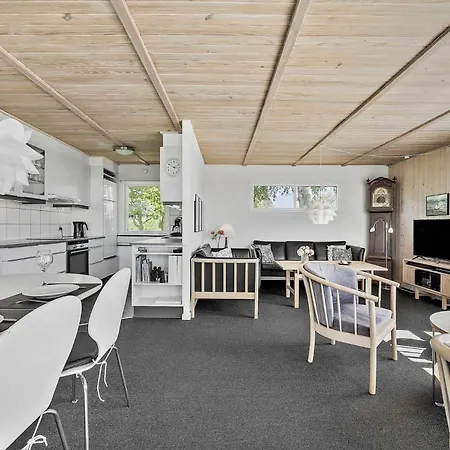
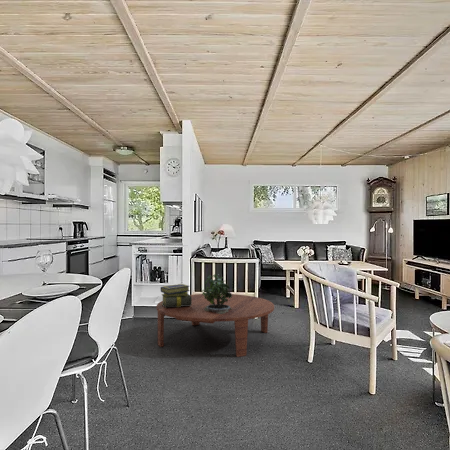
+ coffee table [156,293,275,358]
+ stack of books [159,283,192,308]
+ potted plant [201,273,233,314]
